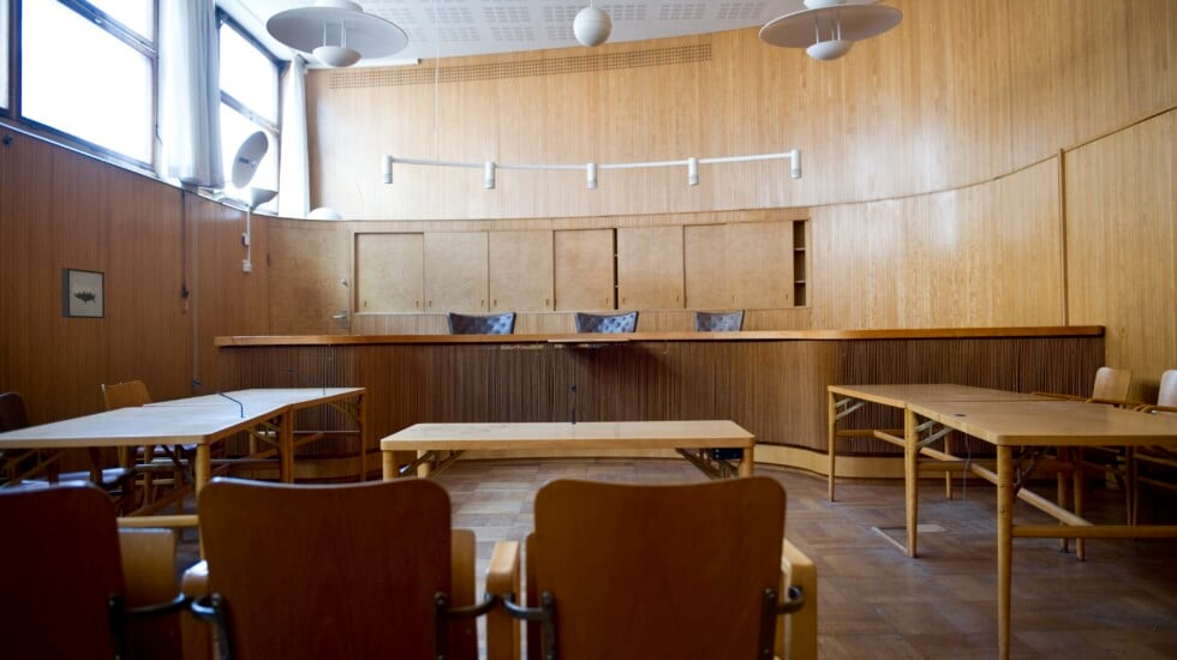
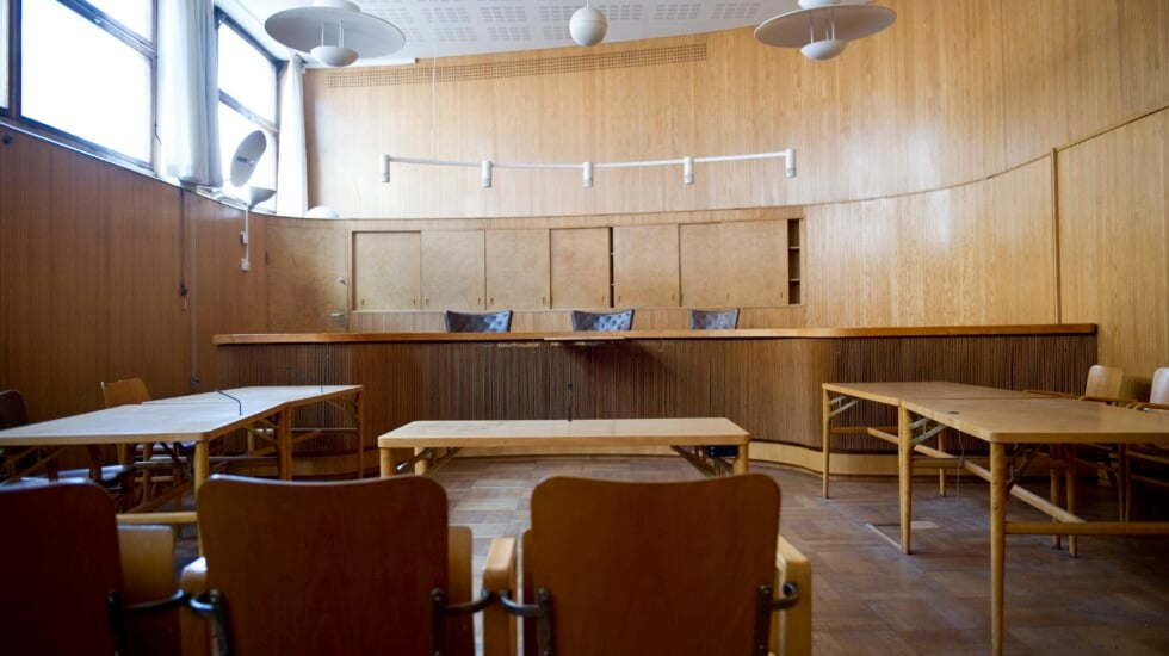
- wall art [60,266,106,319]
